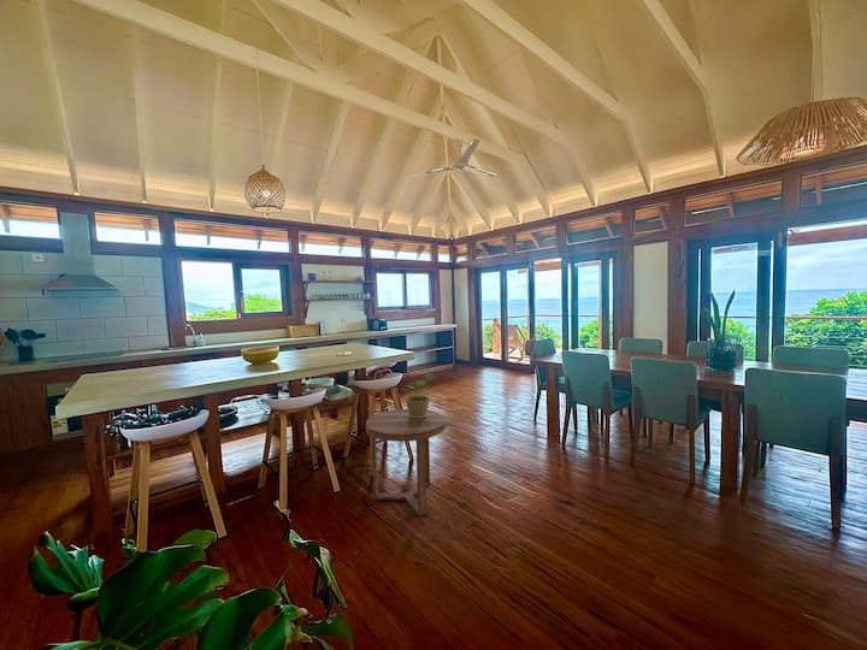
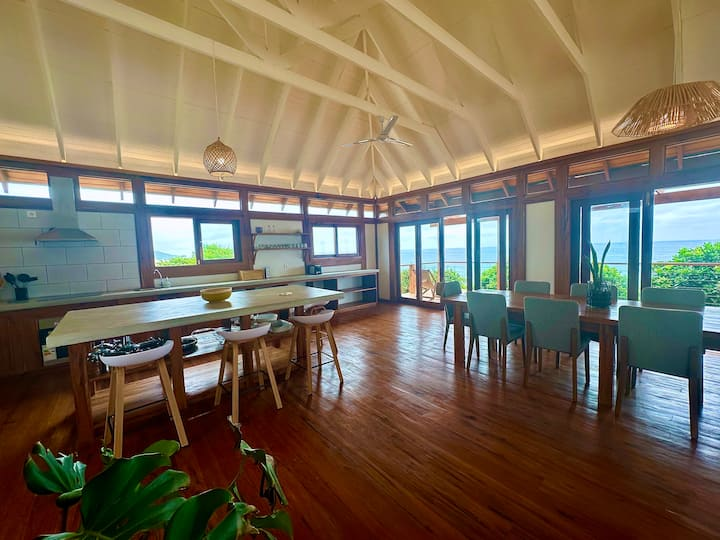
- side table [365,408,448,518]
- potted plant [401,371,436,418]
